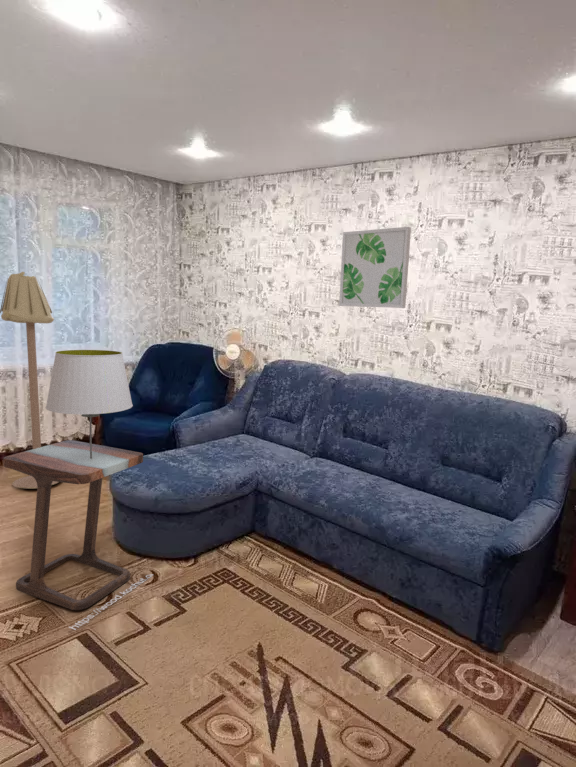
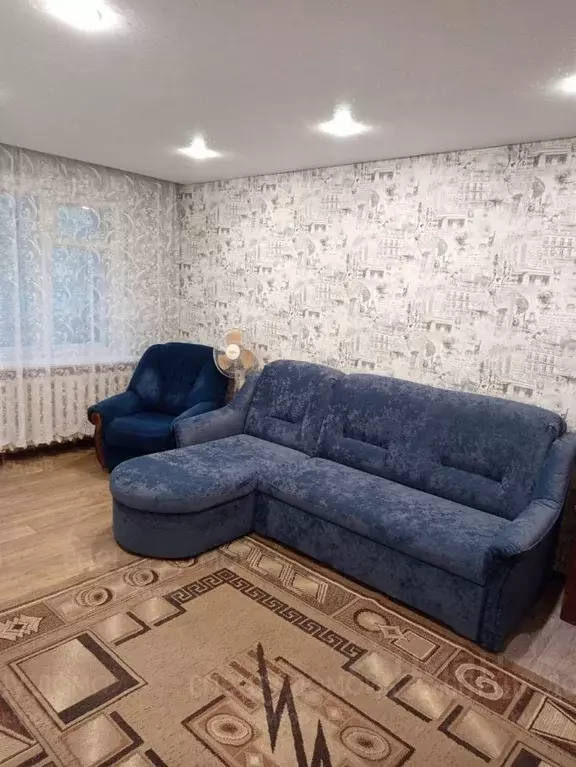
- side table [3,439,153,631]
- wall art [338,226,412,309]
- table lamp [45,349,134,459]
- floor lamp [0,271,59,490]
